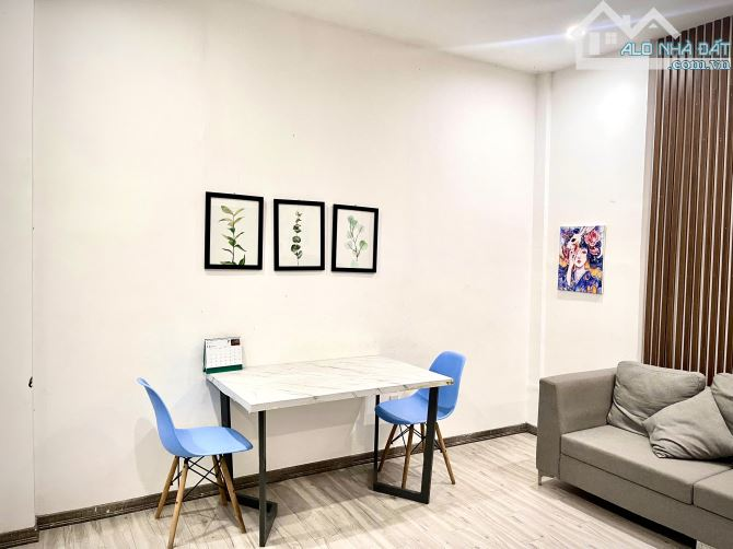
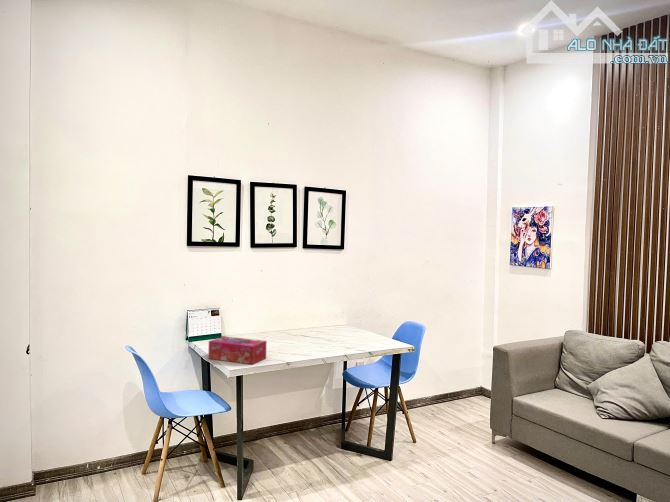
+ tissue box [207,335,267,365]
